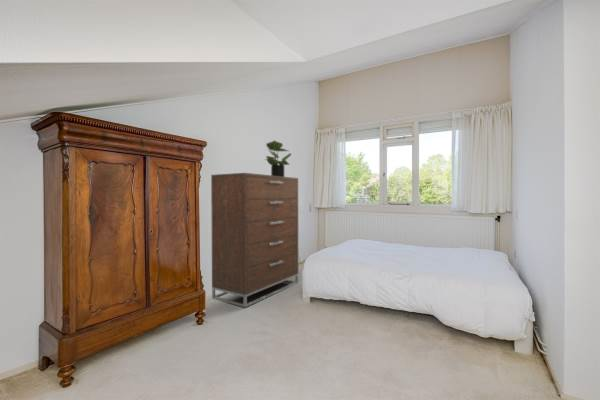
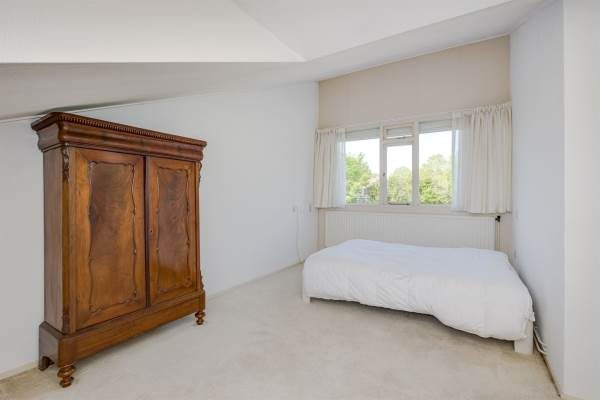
- potted plant [264,140,293,177]
- dresser [210,172,299,308]
